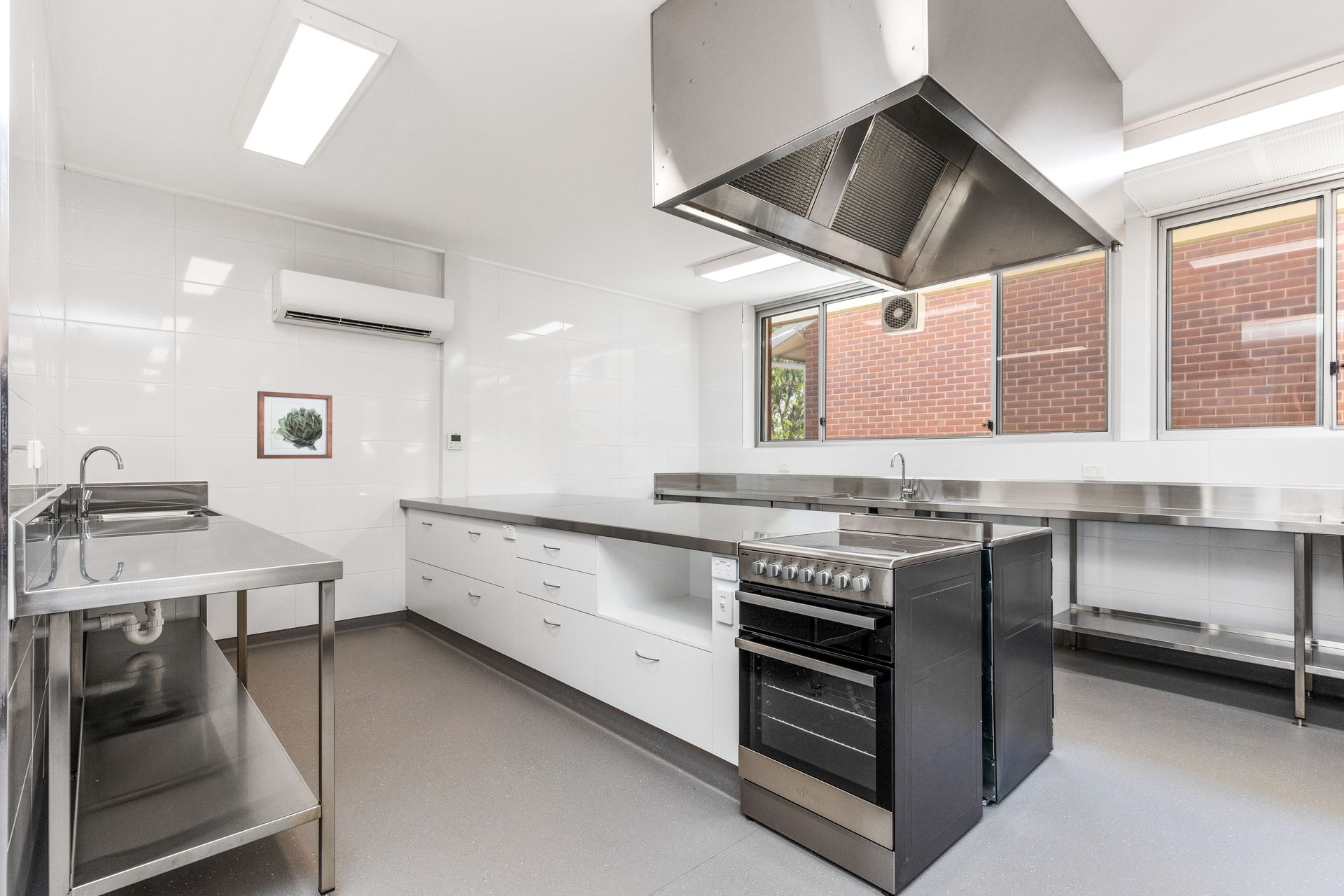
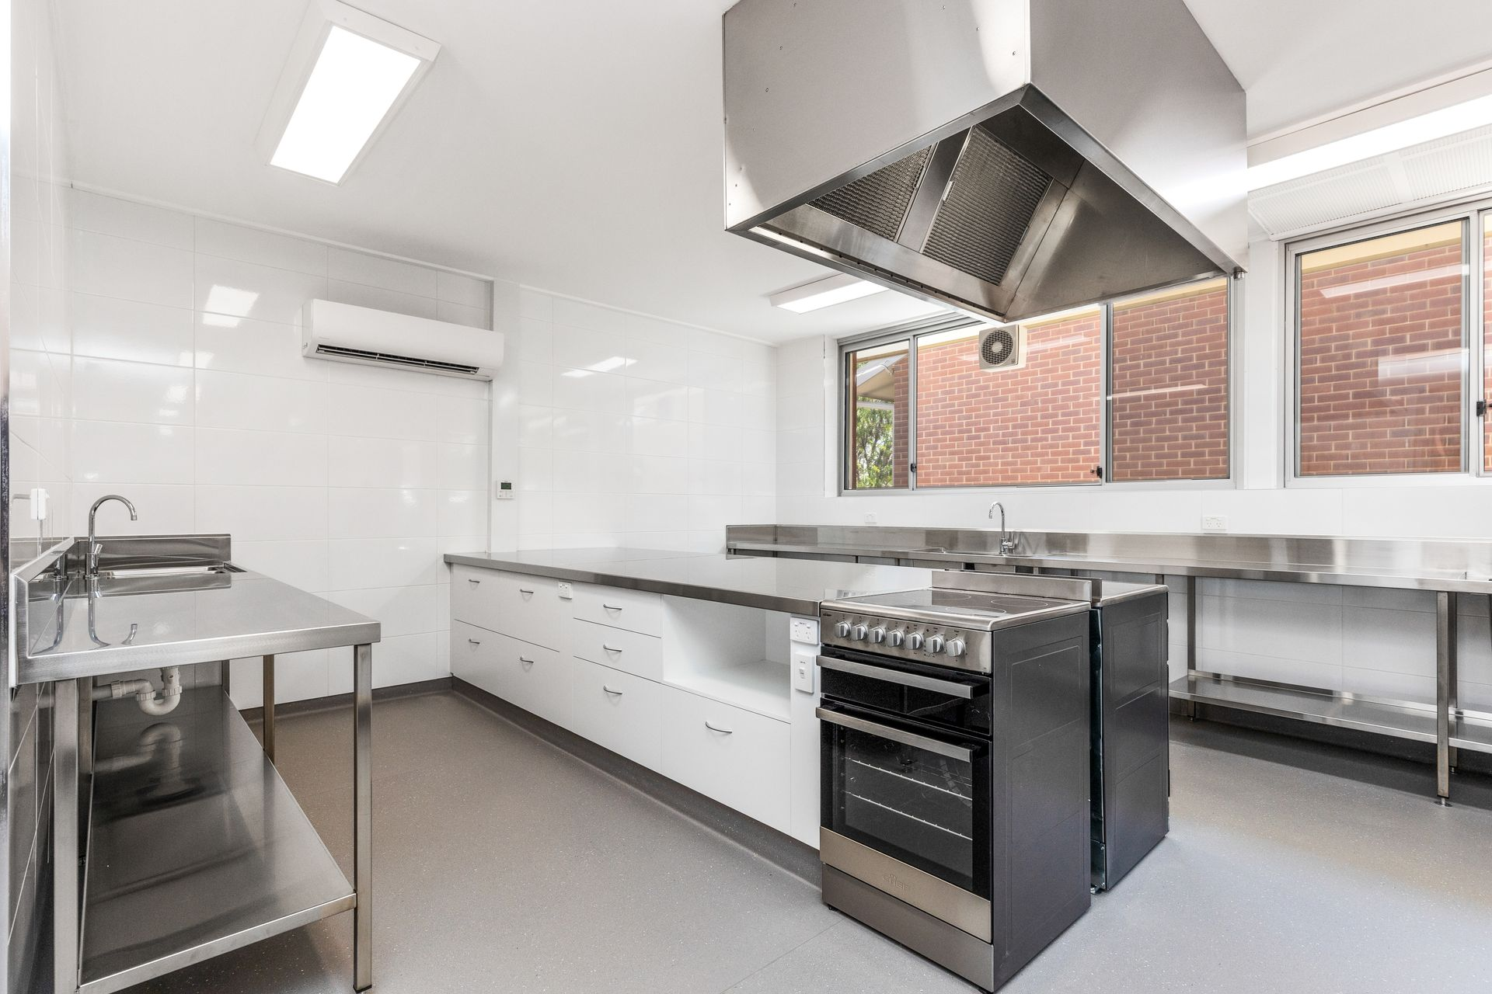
- wall art [256,391,333,459]
